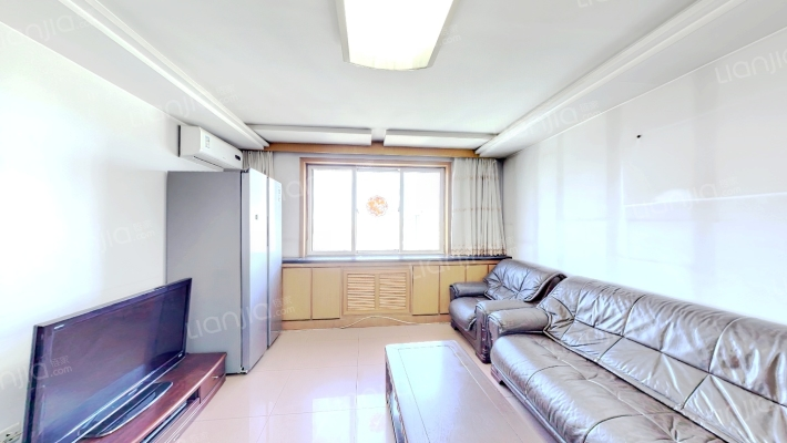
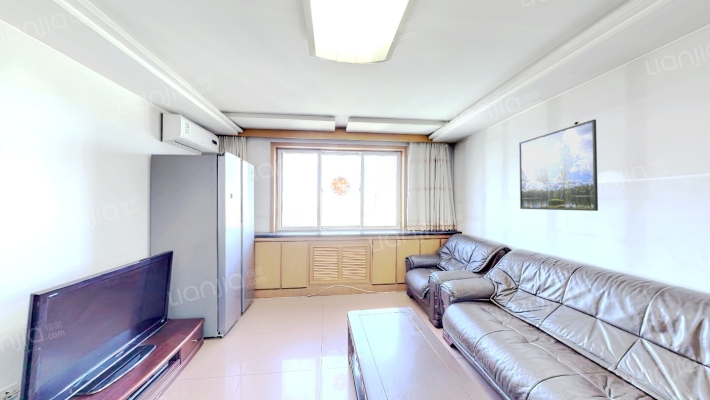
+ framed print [518,119,599,212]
